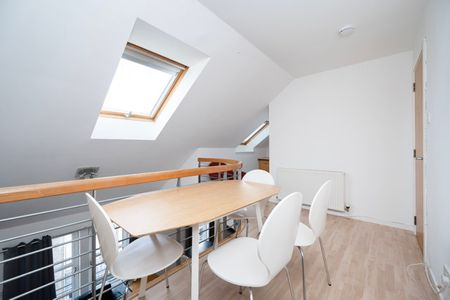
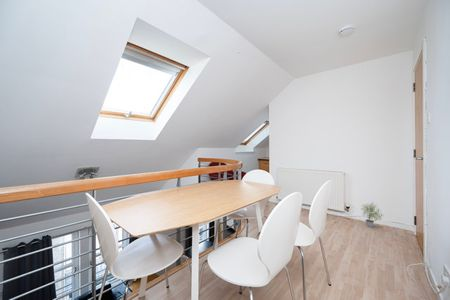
+ potted plant [361,201,384,228]
